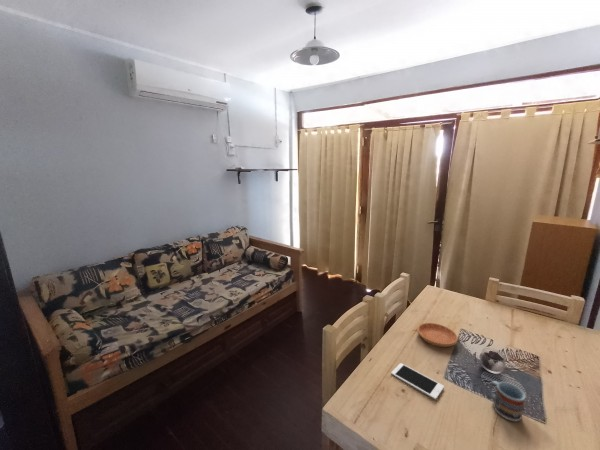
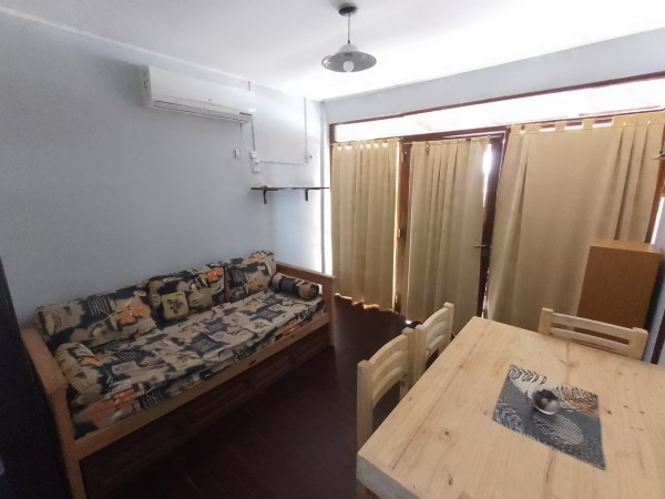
- cup [488,380,527,423]
- saucer [417,322,459,348]
- cell phone [390,362,445,400]
